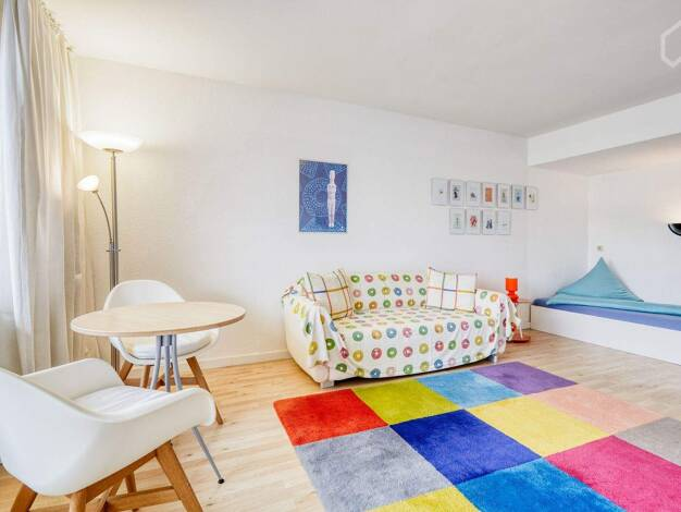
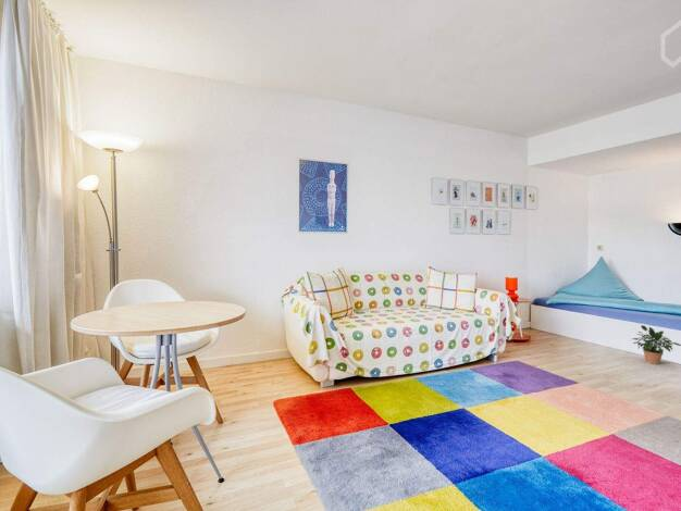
+ potted plant [631,324,681,365]
